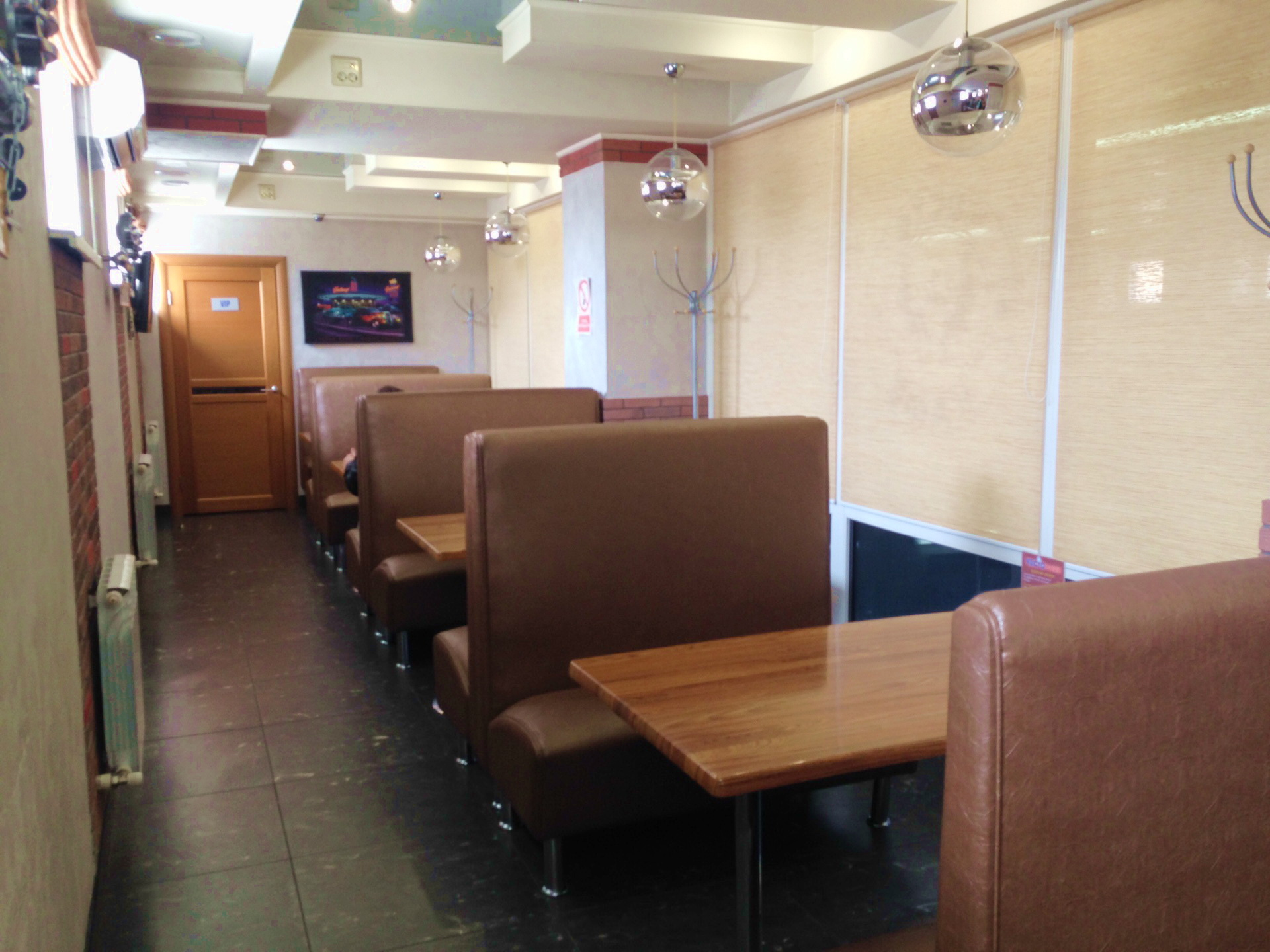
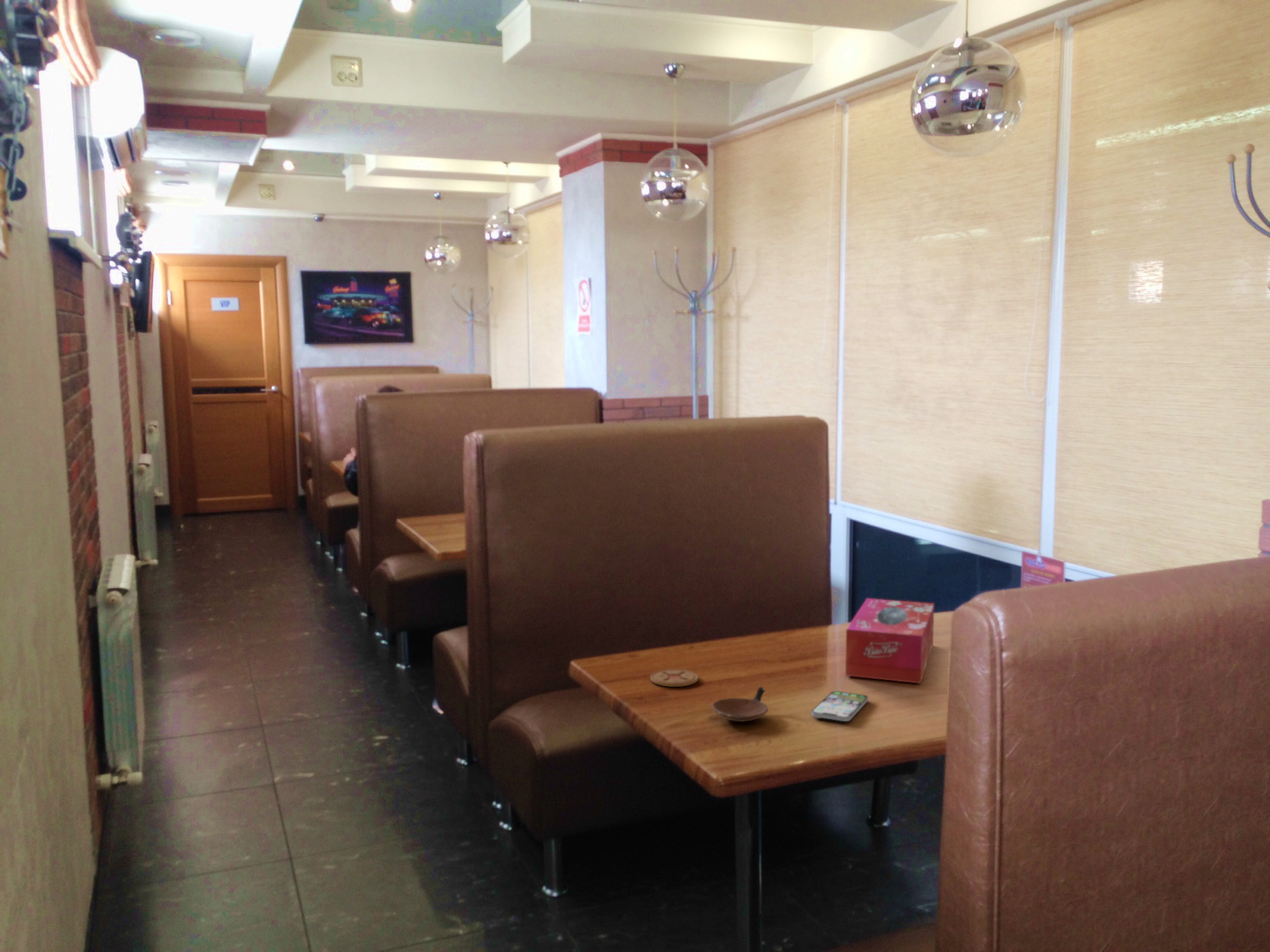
+ smartphone [811,690,868,722]
+ dish [711,686,769,723]
+ tissue box [845,598,935,684]
+ coaster [650,668,699,688]
